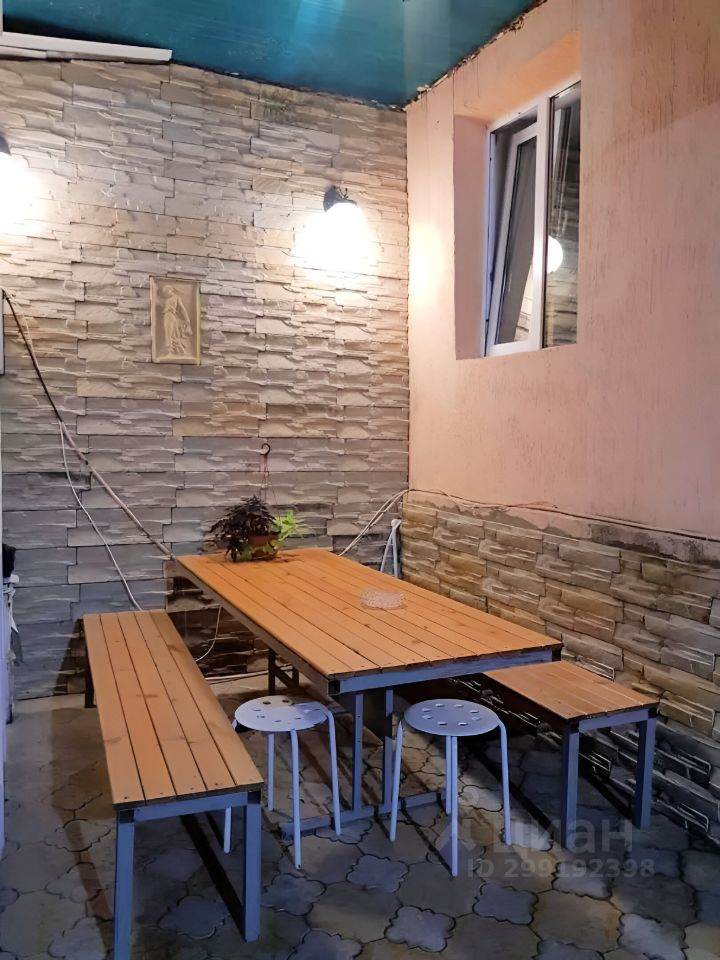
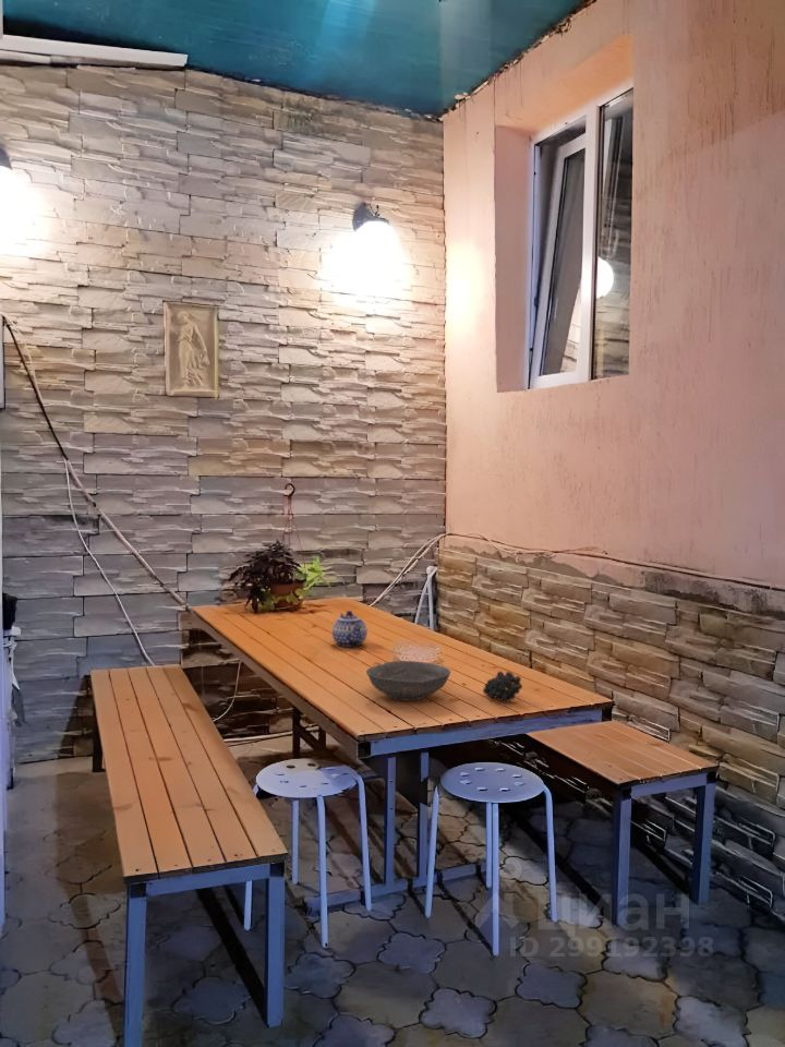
+ bowl [365,660,451,702]
+ teapot [331,610,369,648]
+ fruit [482,671,523,702]
